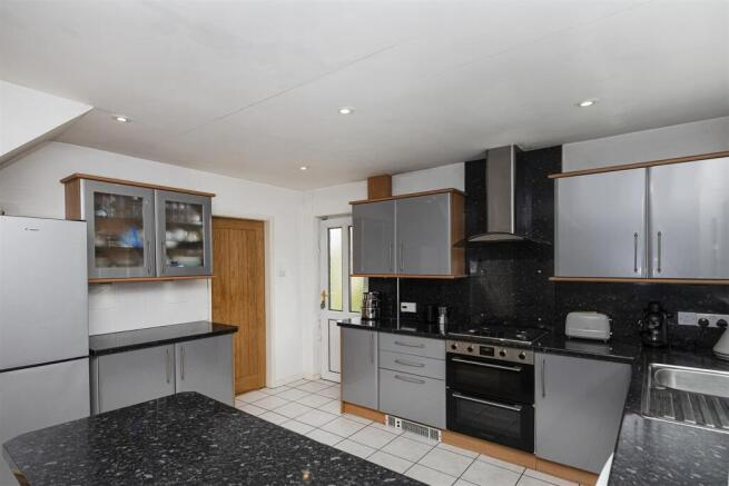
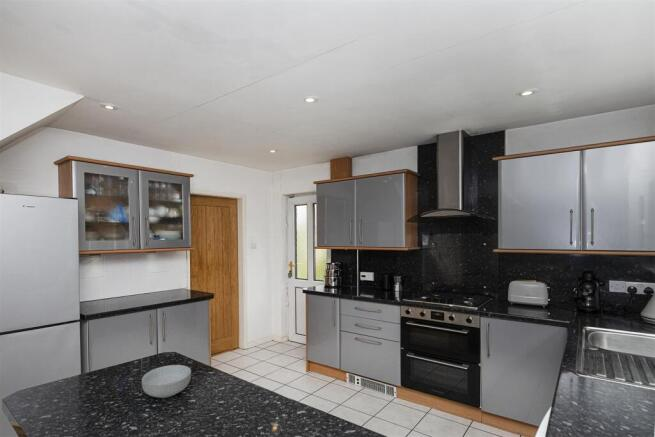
+ cereal bowl [141,364,192,399]
